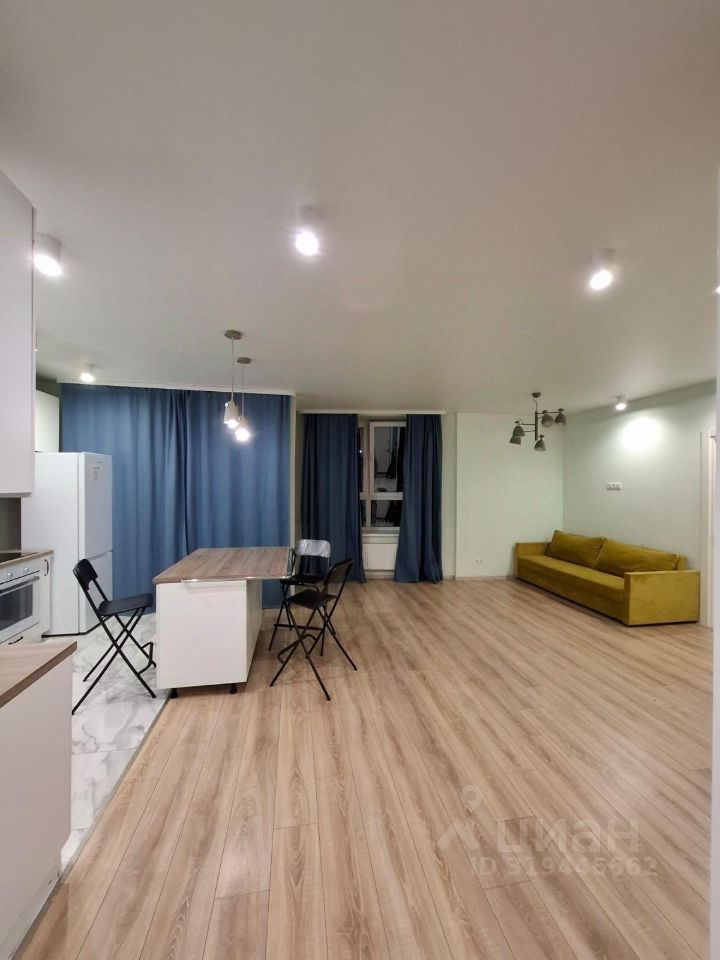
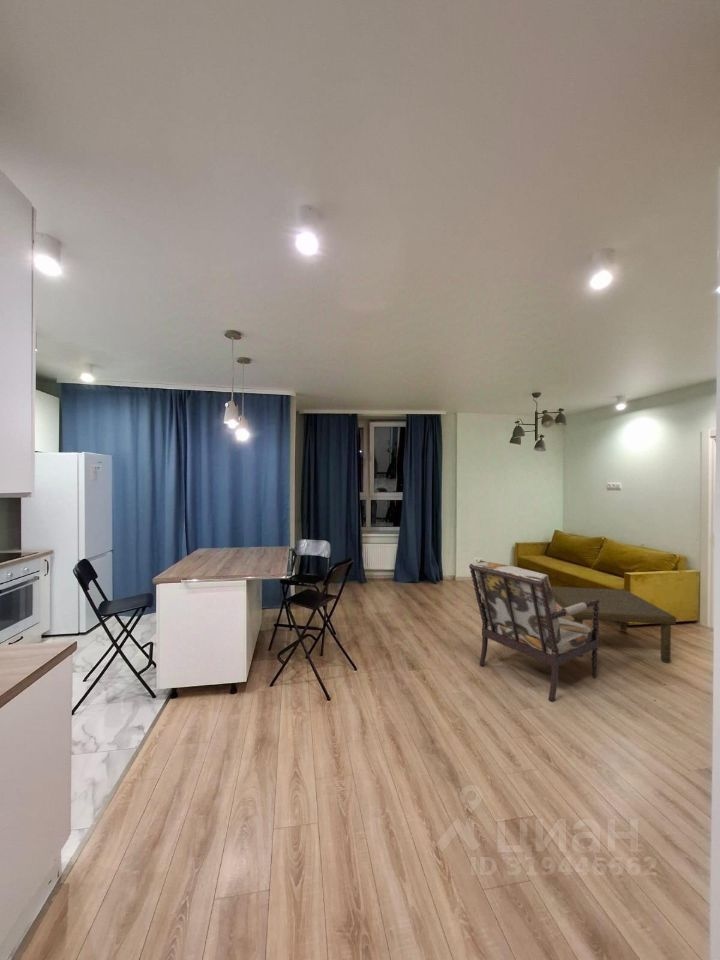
+ coffee table [551,586,677,664]
+ armchair [468,560,600,702]
